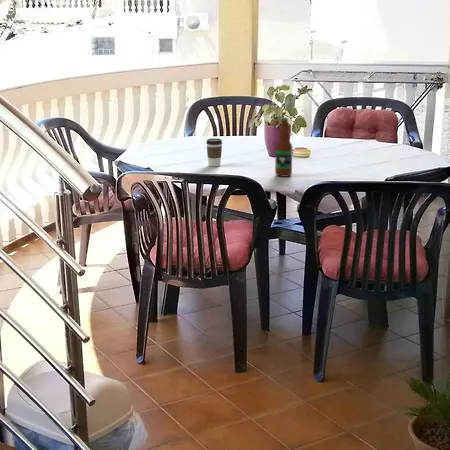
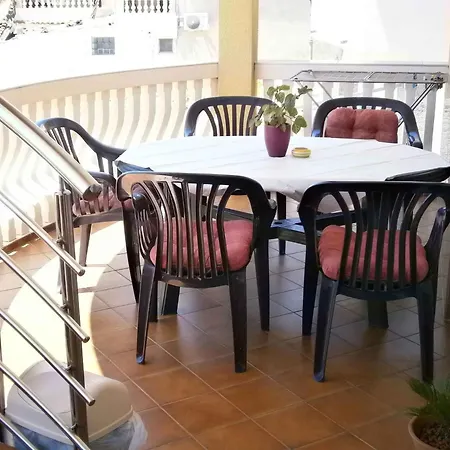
- coffee cup [205,137,223,168]
- bottle [274,117,294,178]
